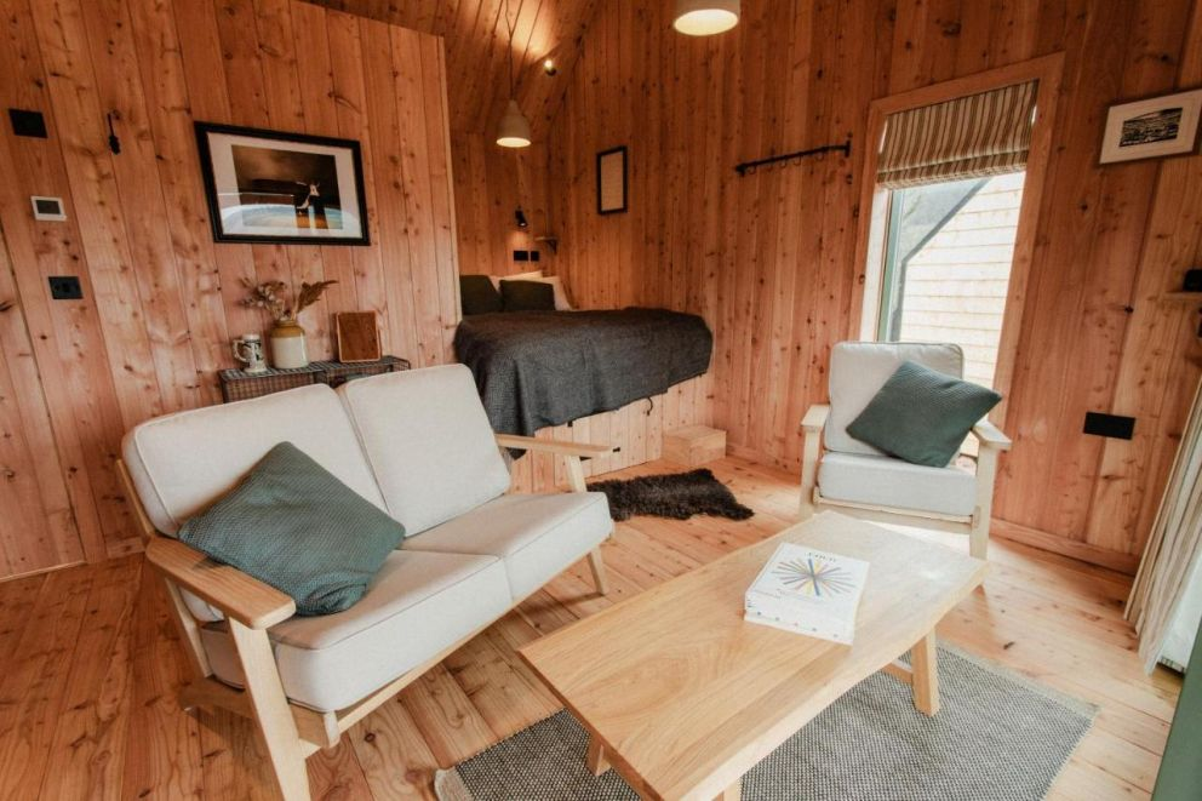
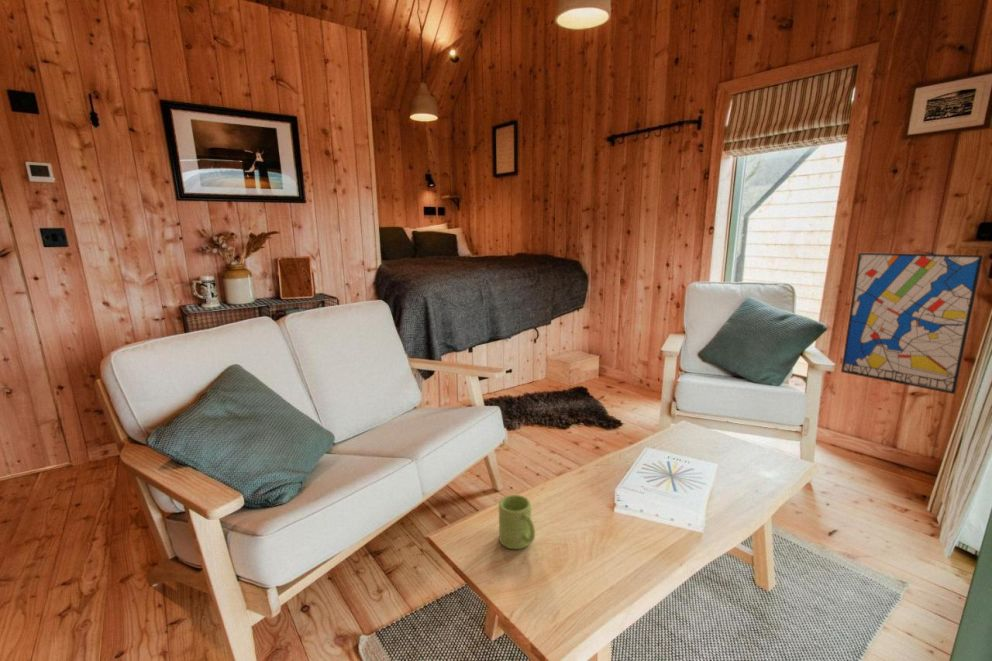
+ wall art [840,252,984,395]
+ mug [498,494,536,550]
